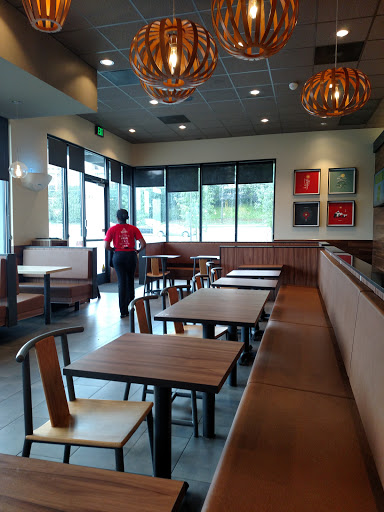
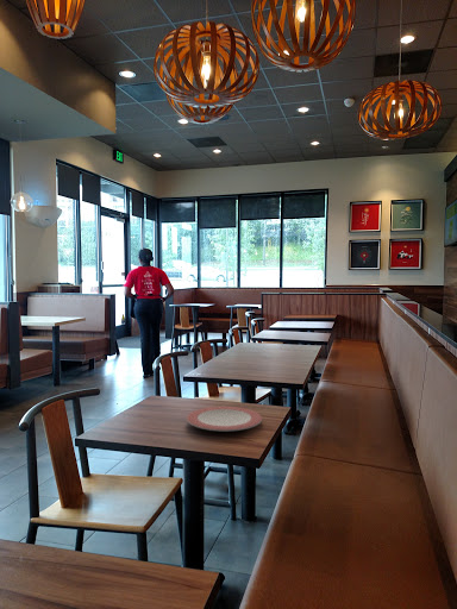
+ plate [186,406,263,432]
